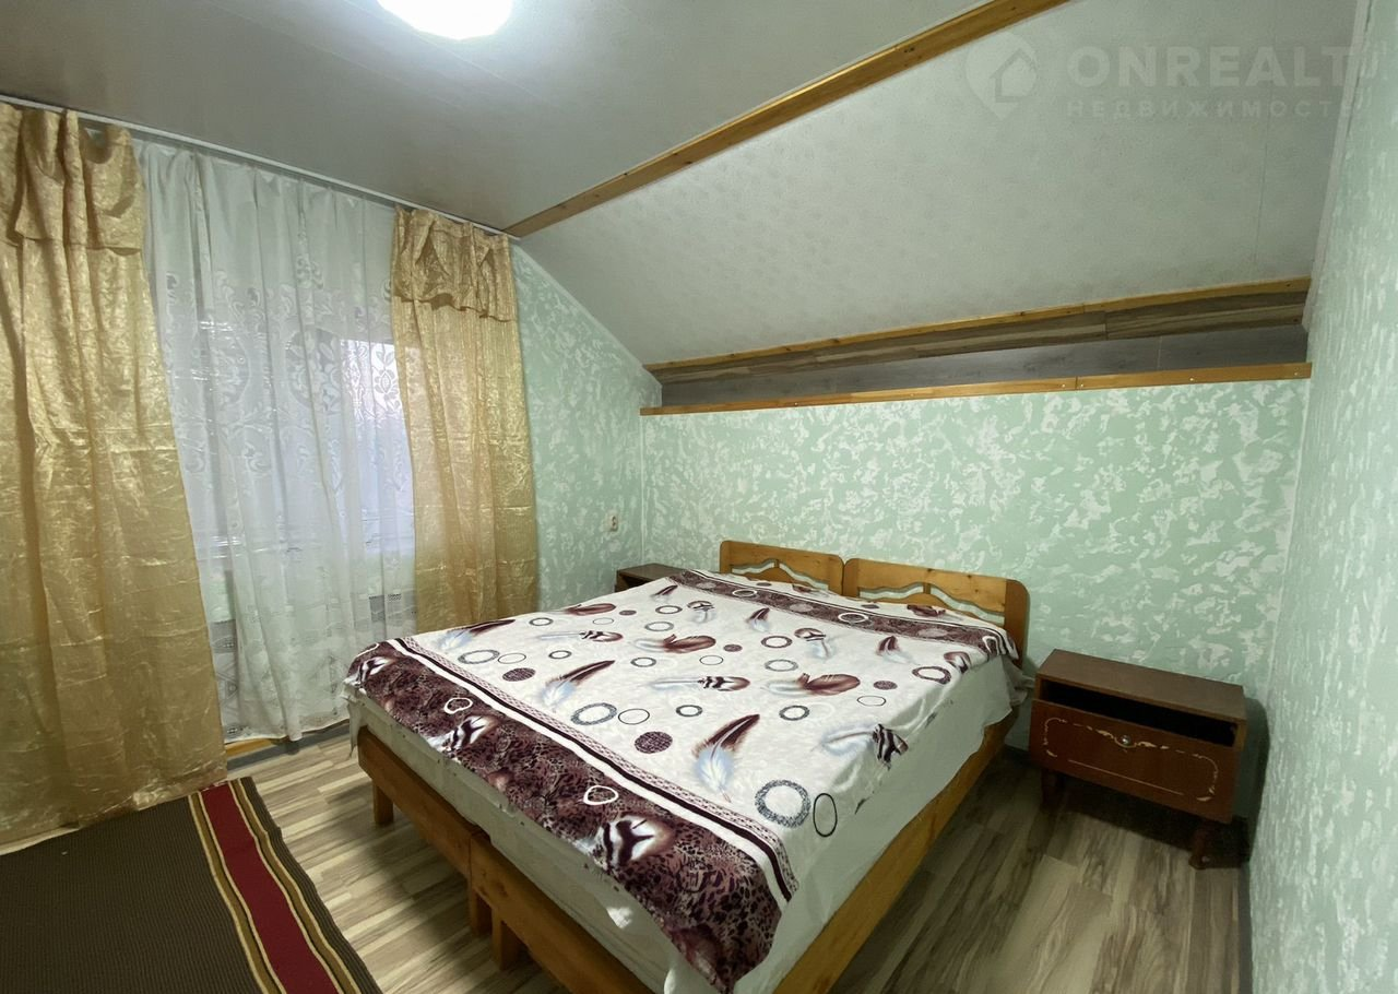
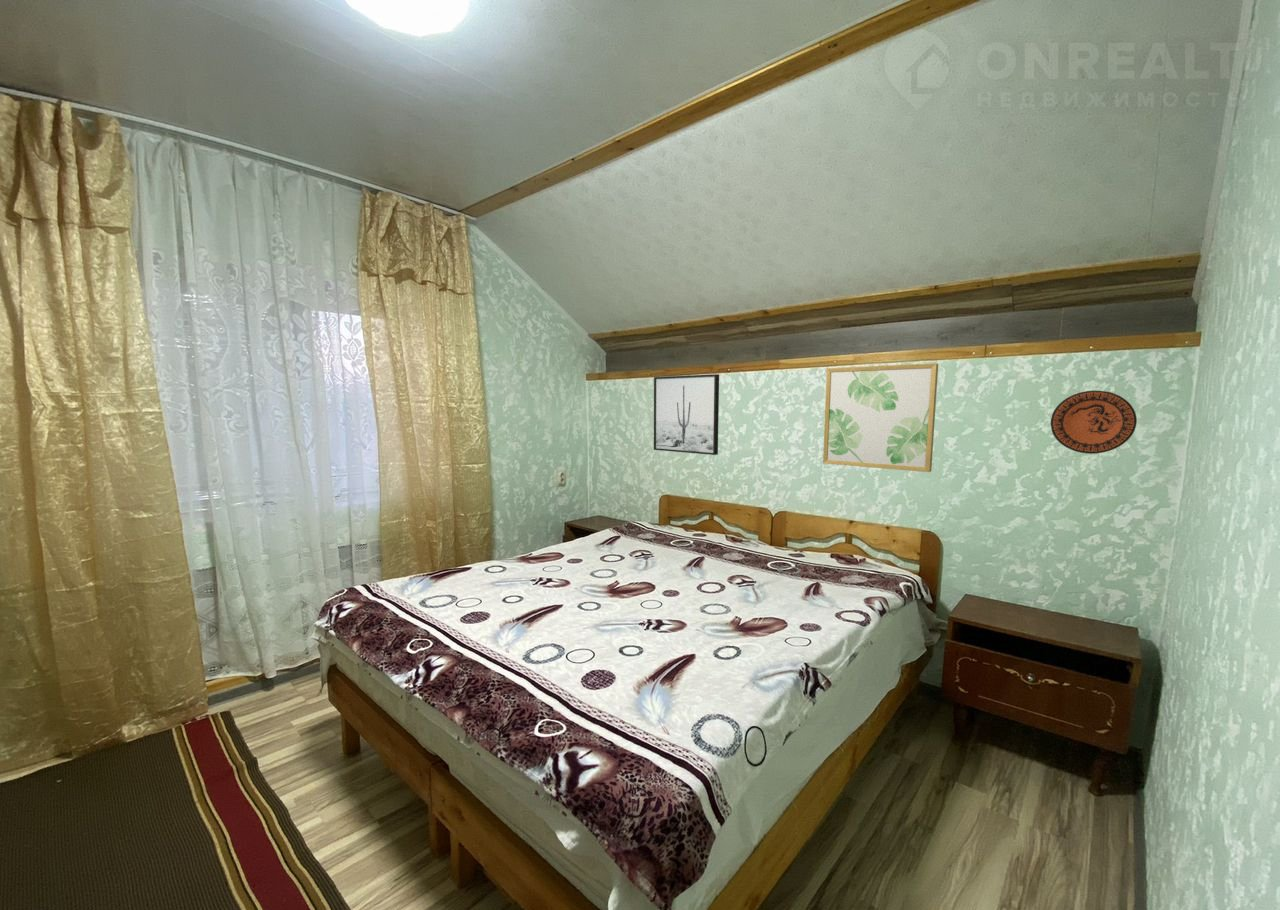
+ wall art [653,373,720,456]
+ wall art [822,362,939,473]
+ decorative plate [1049,390,1138,455]
